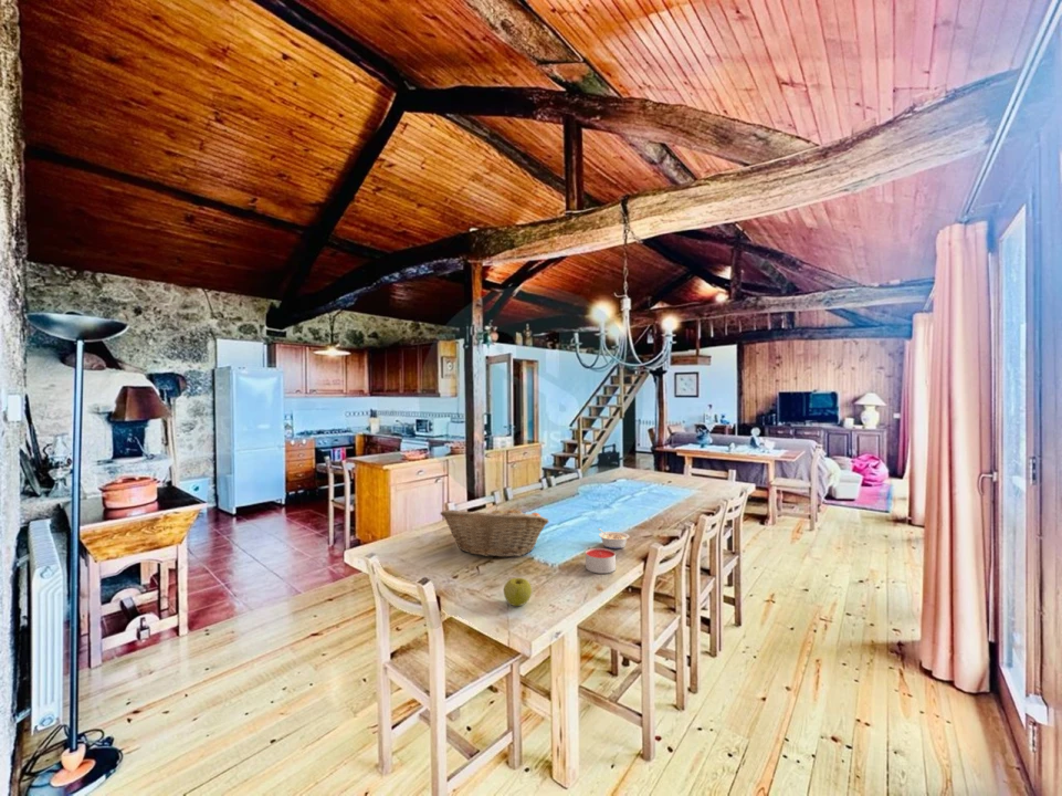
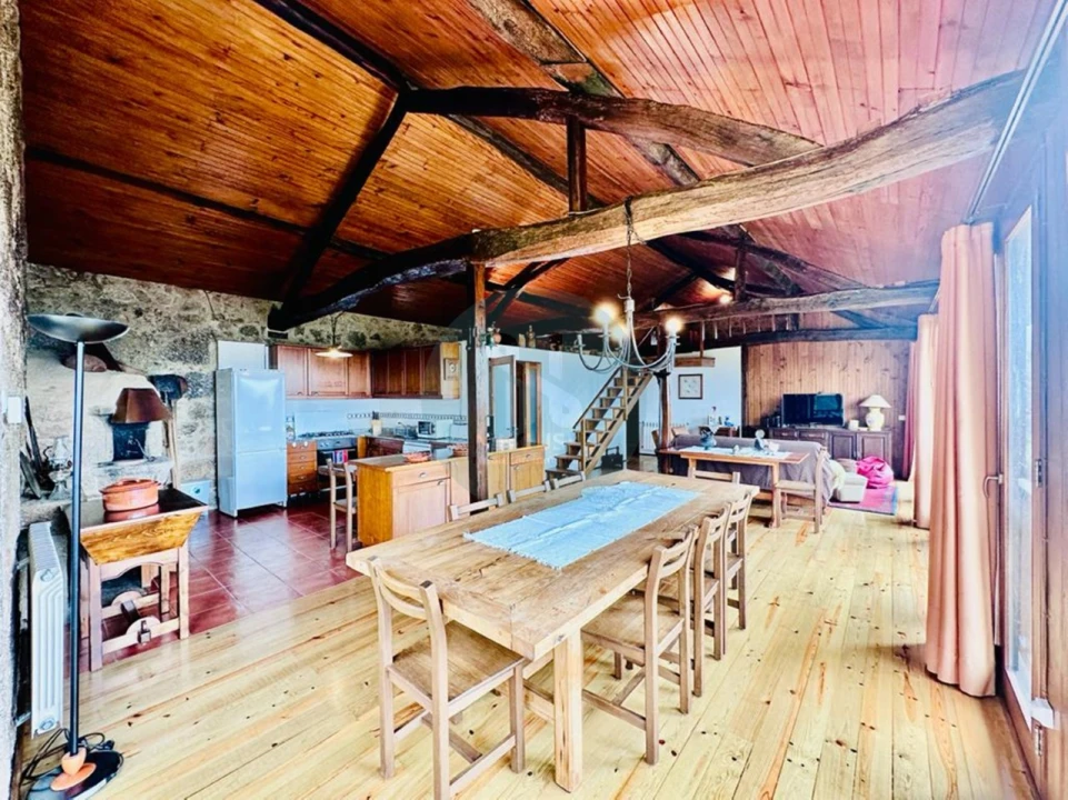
- candle [585,547,617,574]
- legume [597,527,630,549]
- apple [503,576,533,607]
- fruit basket [439,504,550,558]
